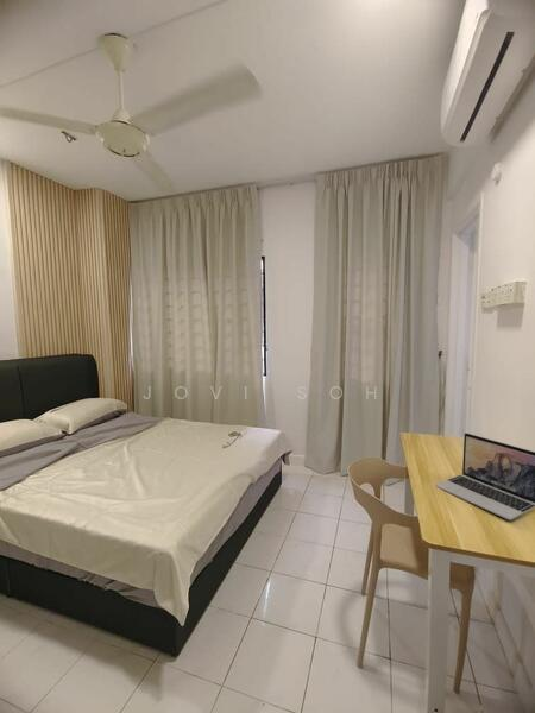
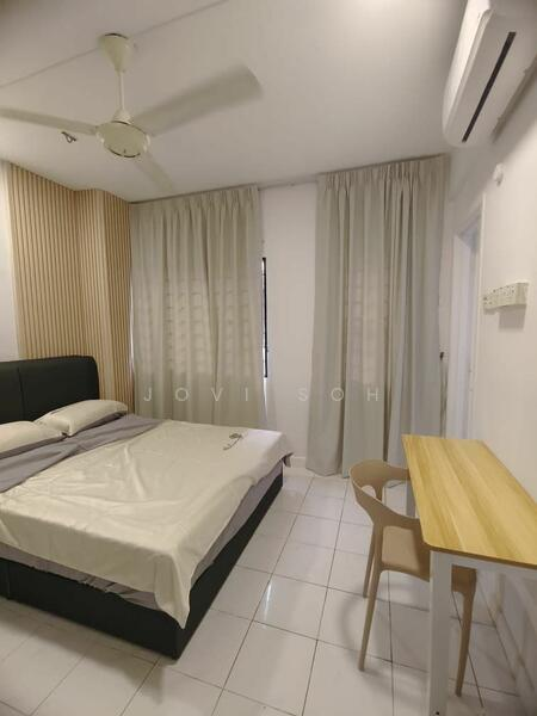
- laptop [434,431,535,522]
